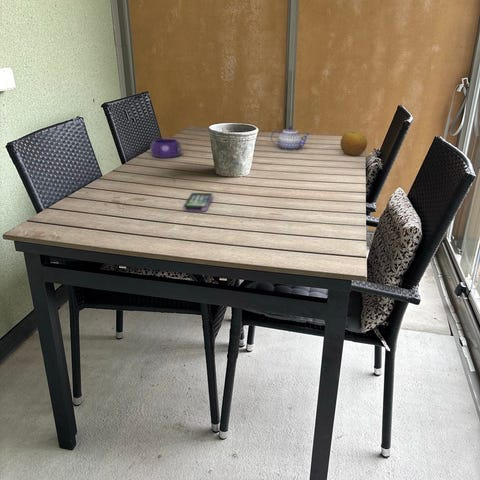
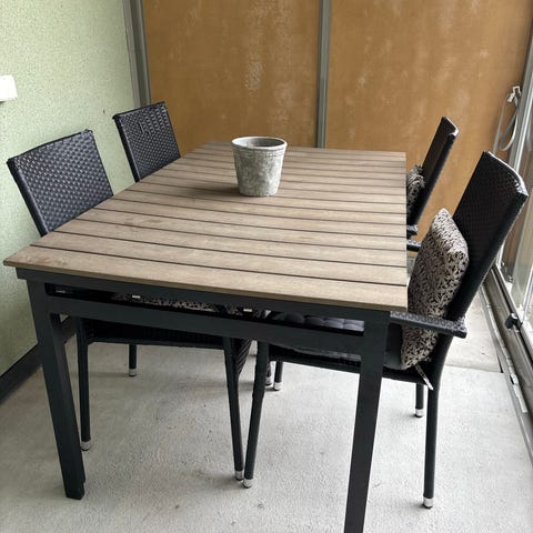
- fruit [339,130,368,156]
- teapot [270,125,311,152]
- smartphone [182,192,214,212]
- bowl [149,138,183,159]
